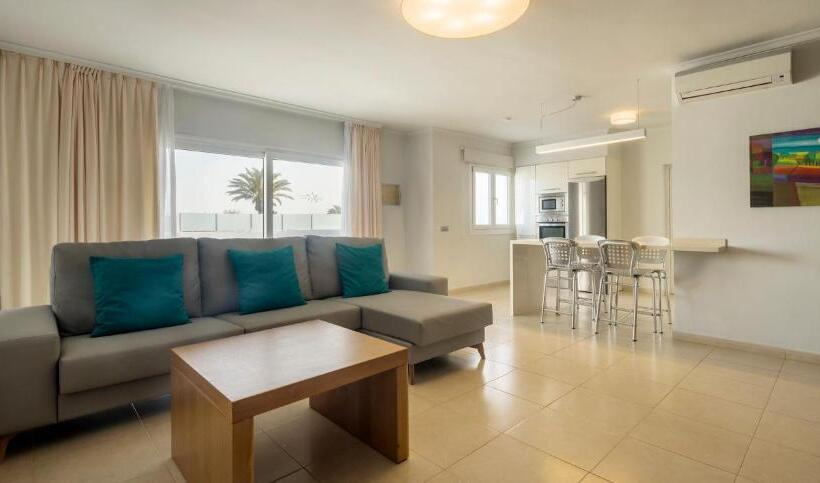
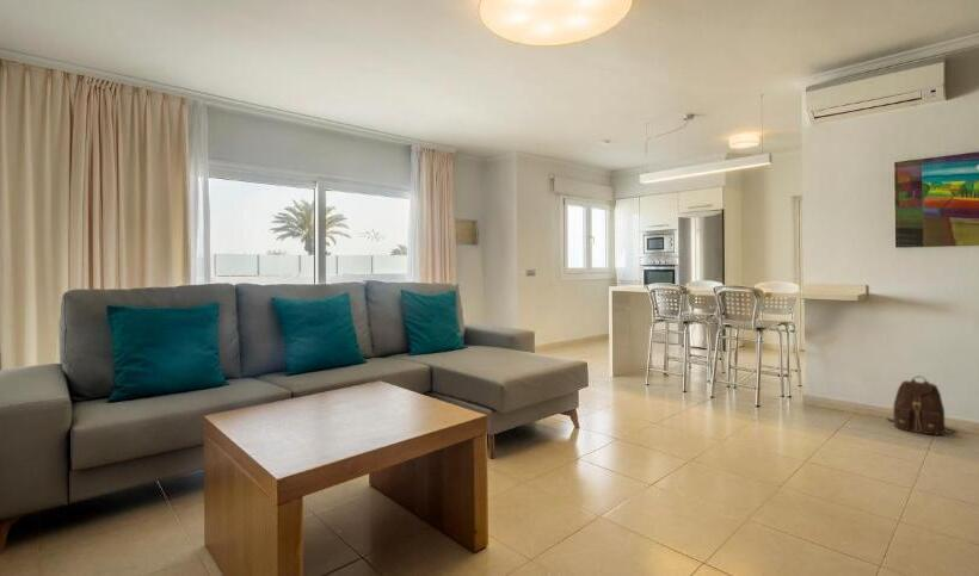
+ backpack [886,376,958,435]
